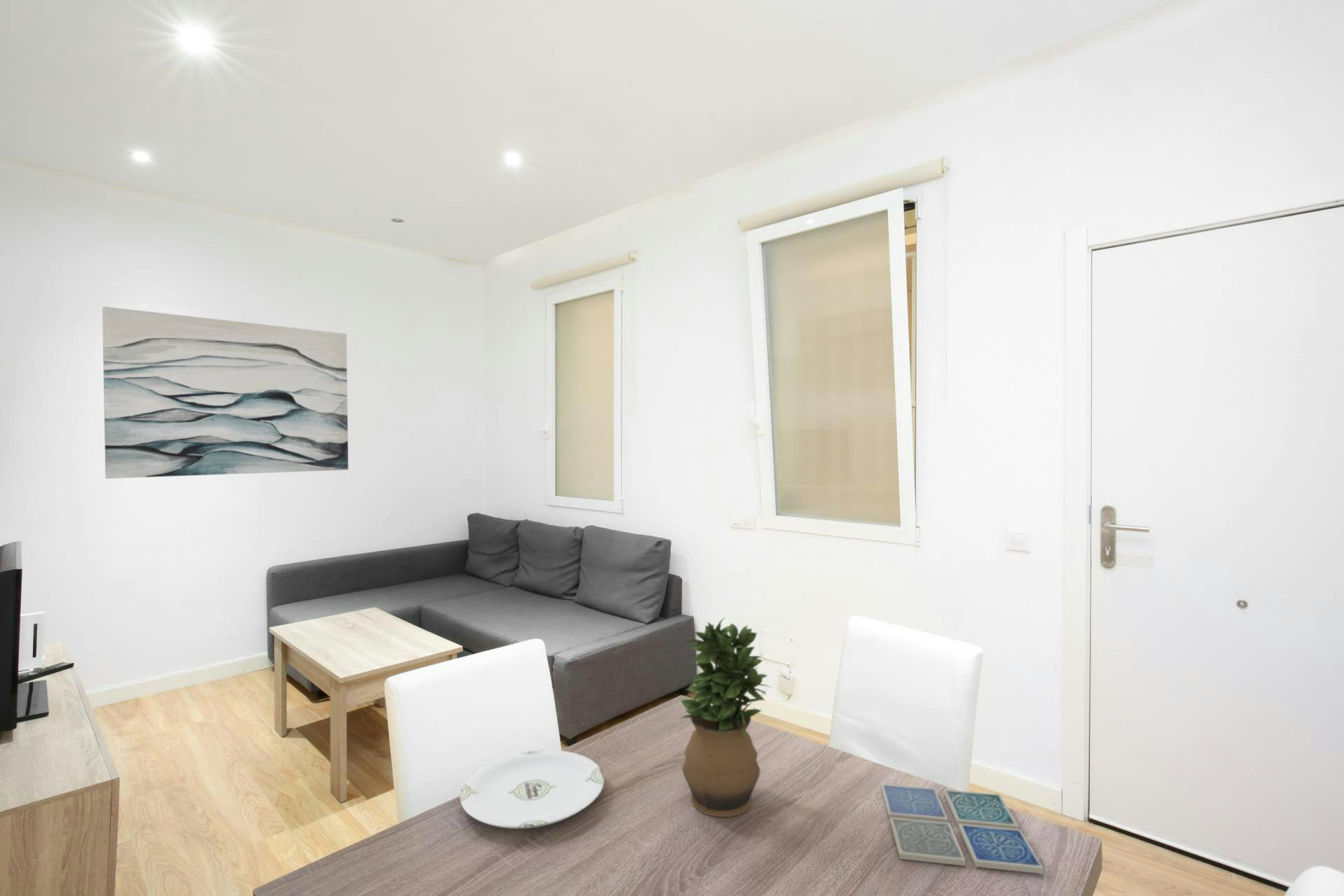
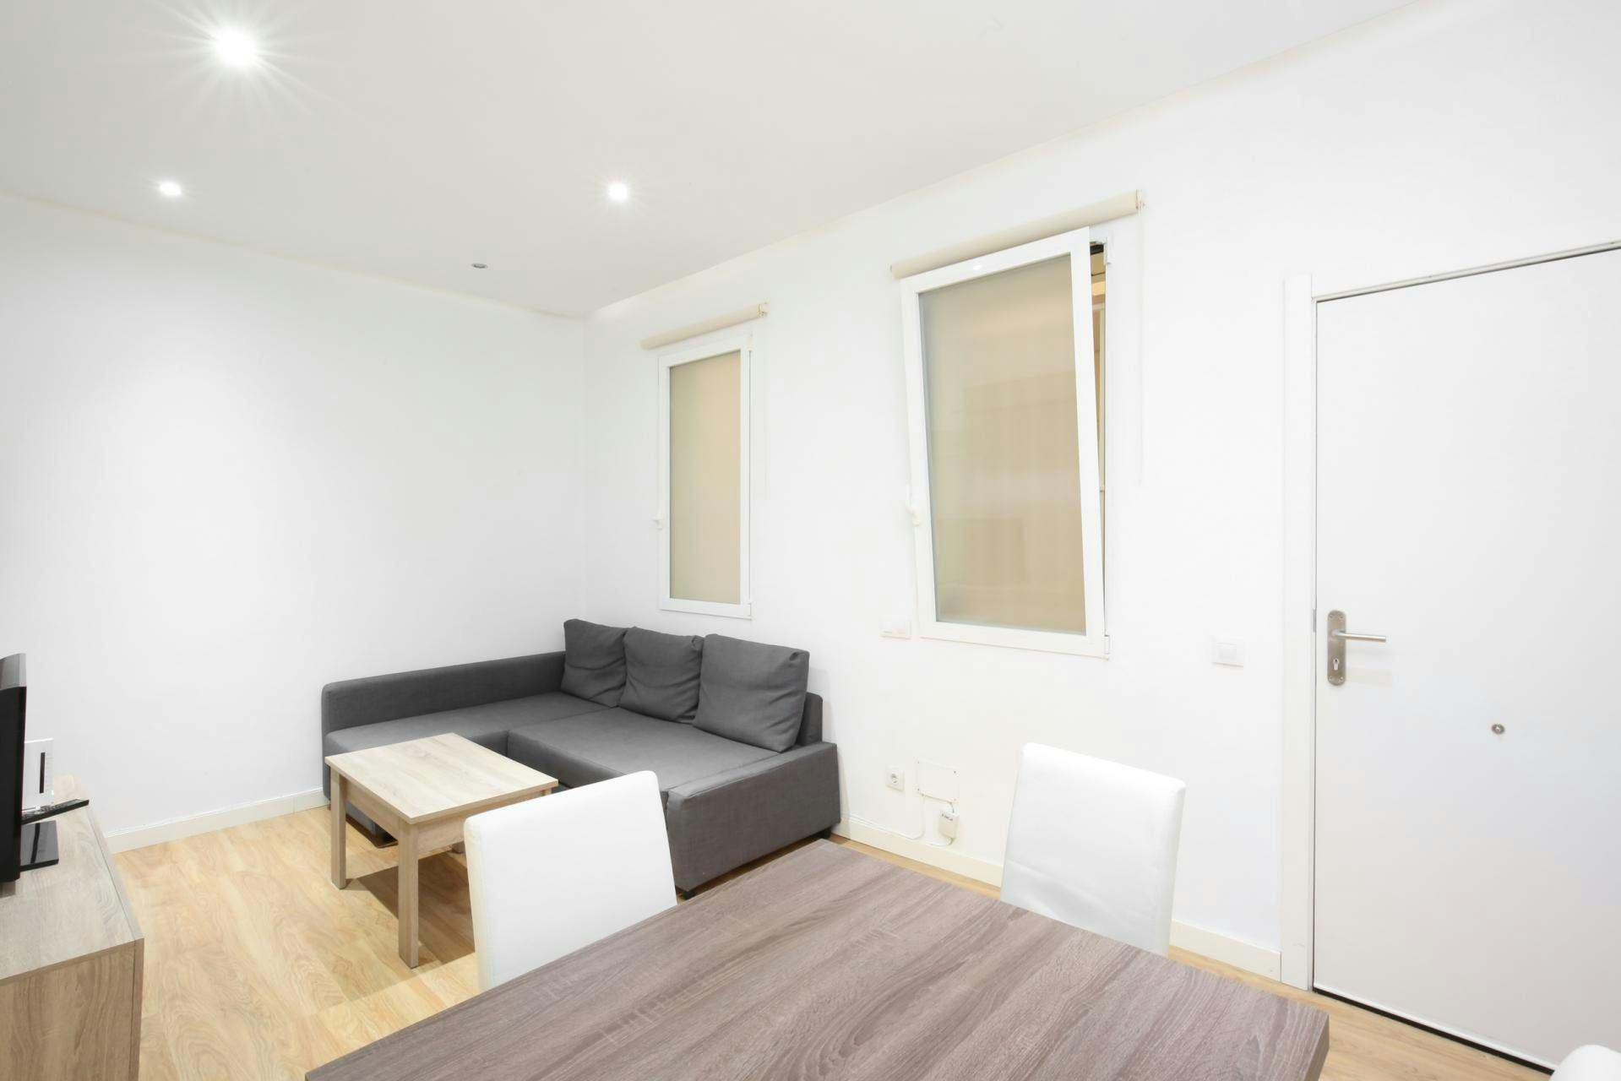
- plate [459,749,605,830]
- wall art [102,306,349,479]
- potted plant [679,617,772,818]
- drink coaster [880,783,1044,875]
